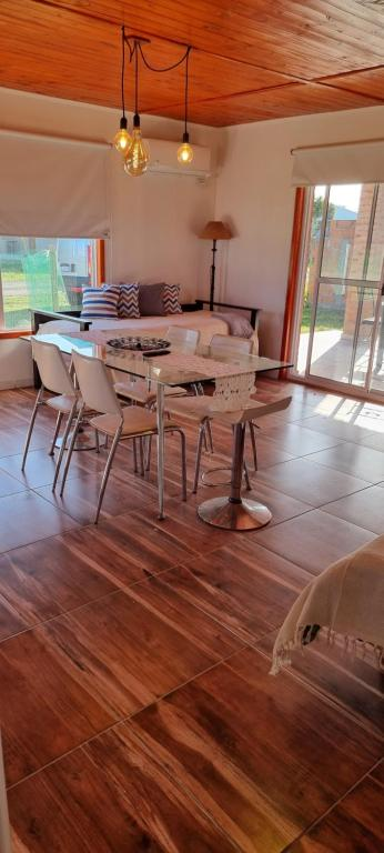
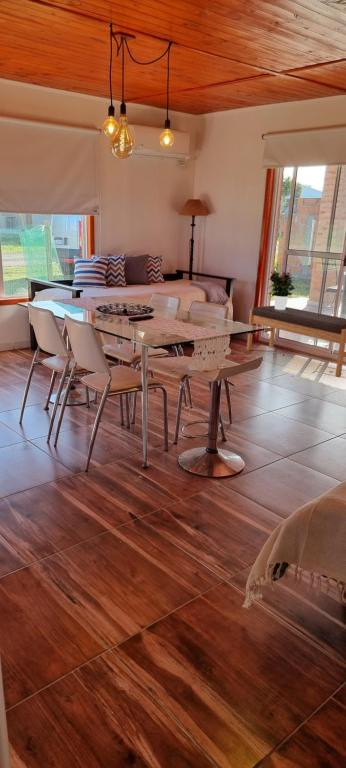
+ potted flower [267,269,296,310]
+ bench [246,305,346,377]
